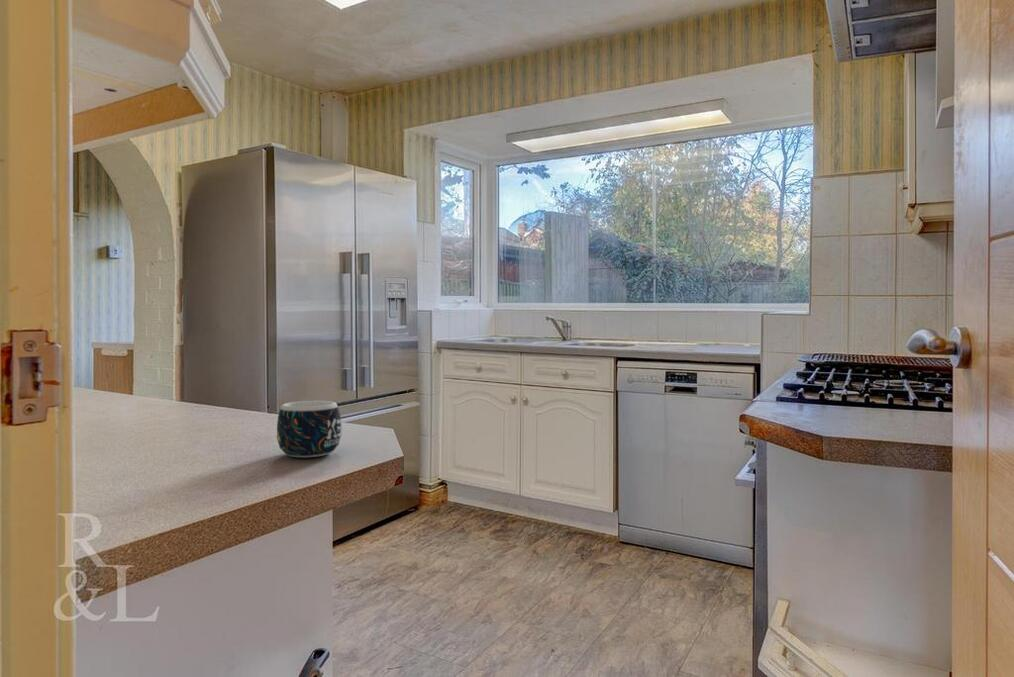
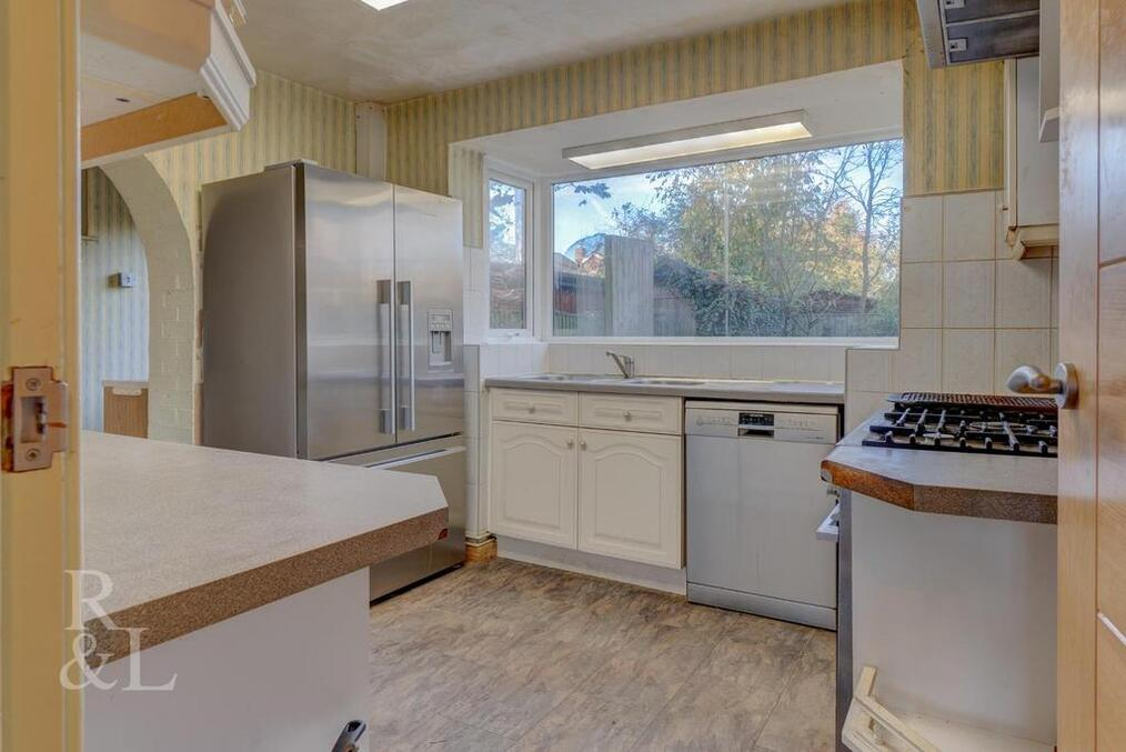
- mug [276,400,343,458]
